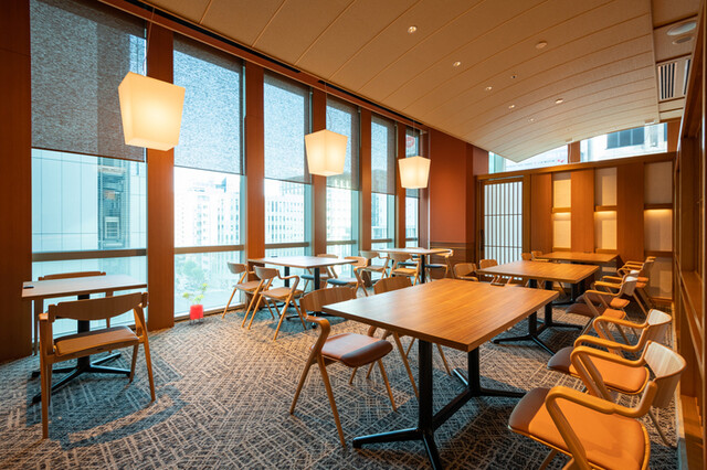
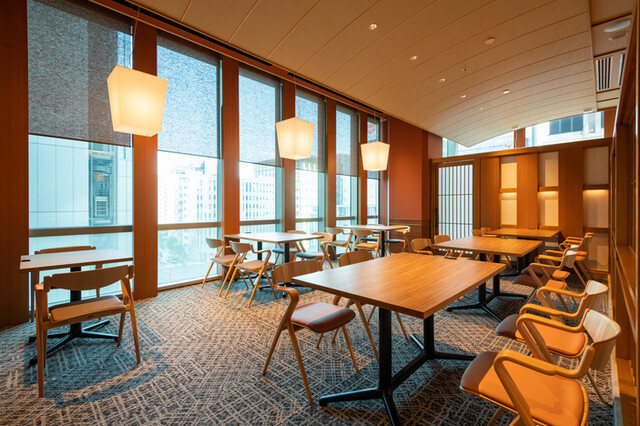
- house plant [181,282,209,325]
